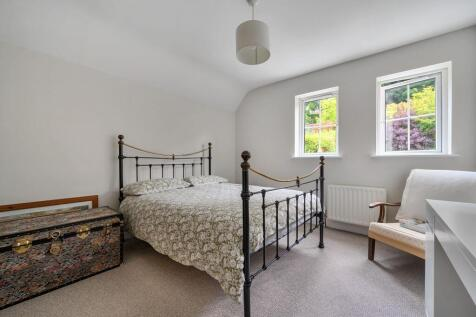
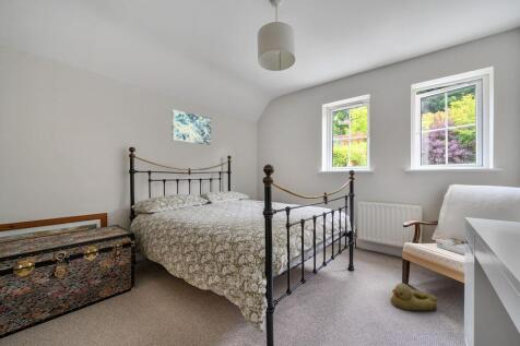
+ rubber duck [389,283,438,312]
+ wall art [170,109,212,146]
